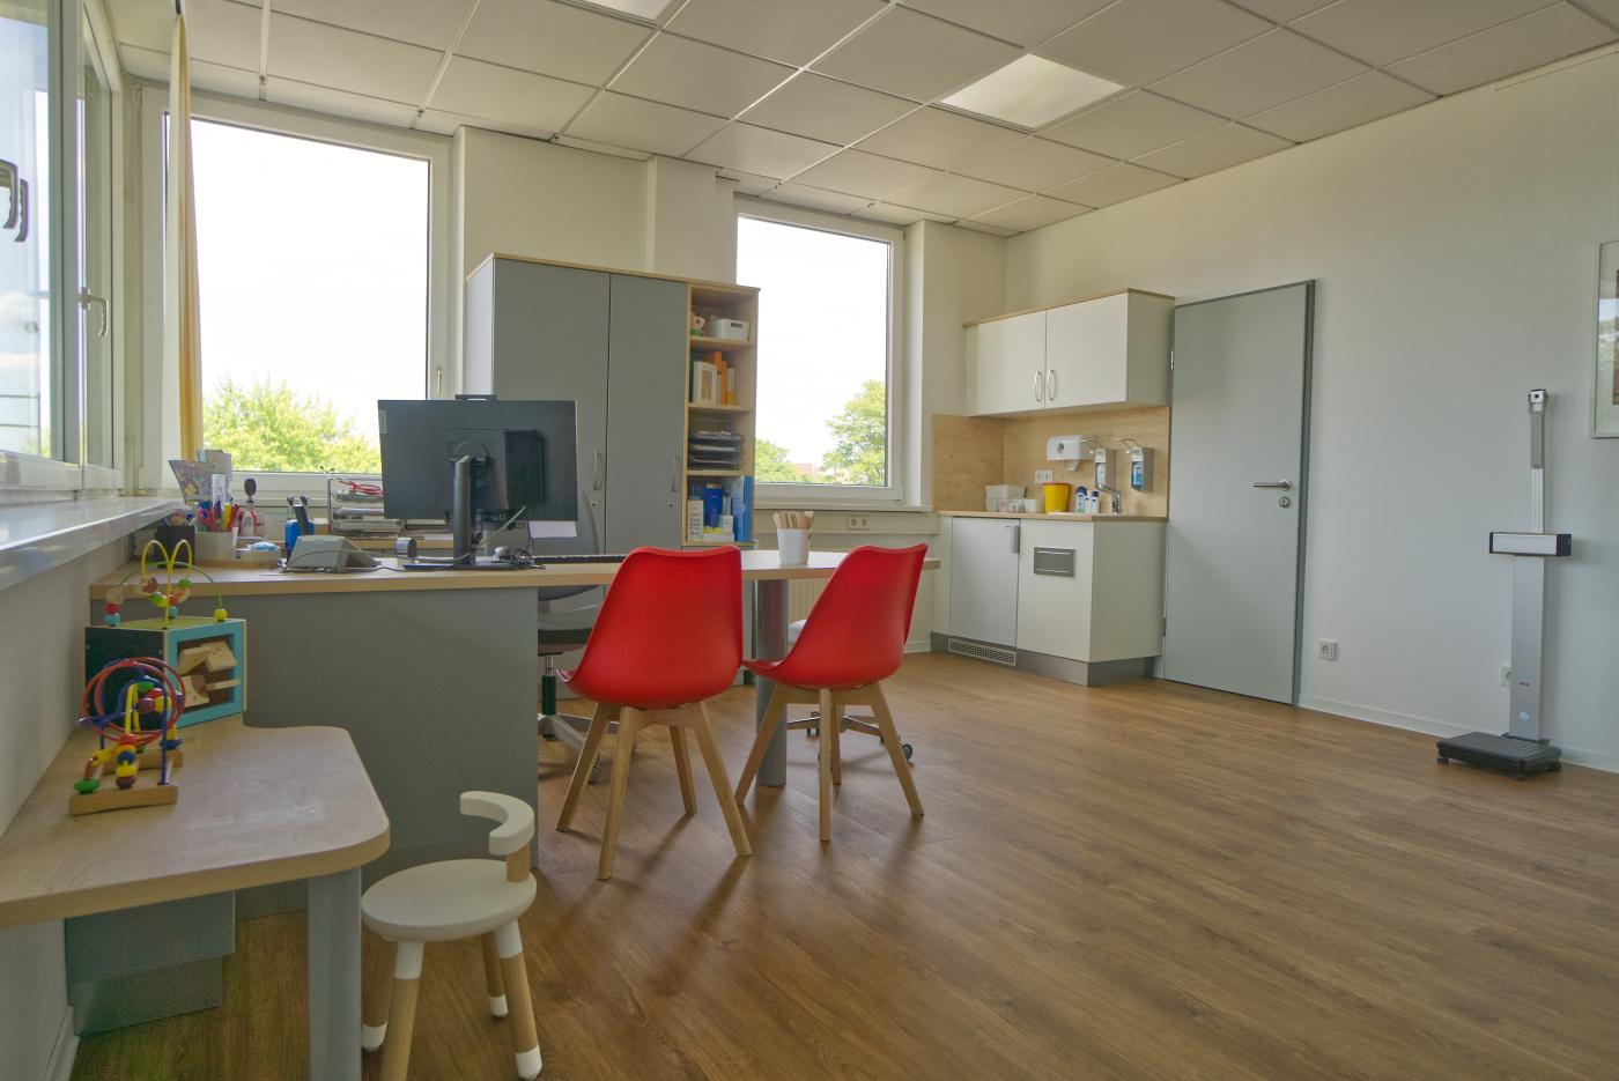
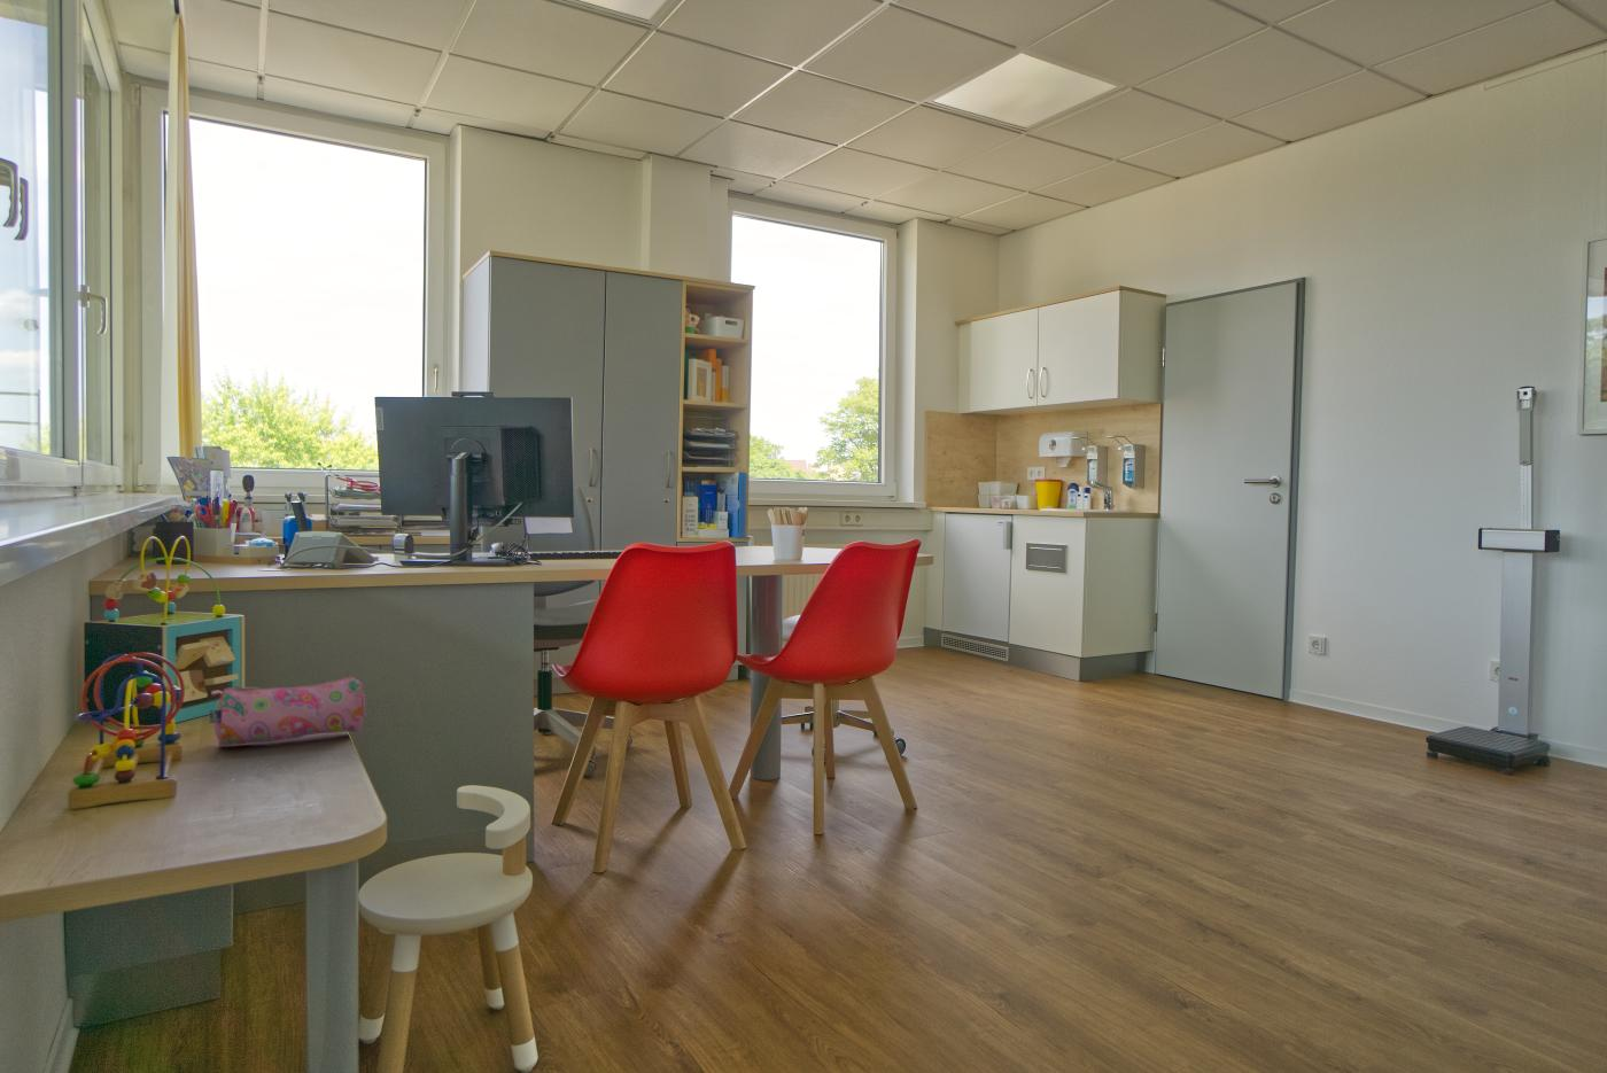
+ pencil case [208,675,366,747]
